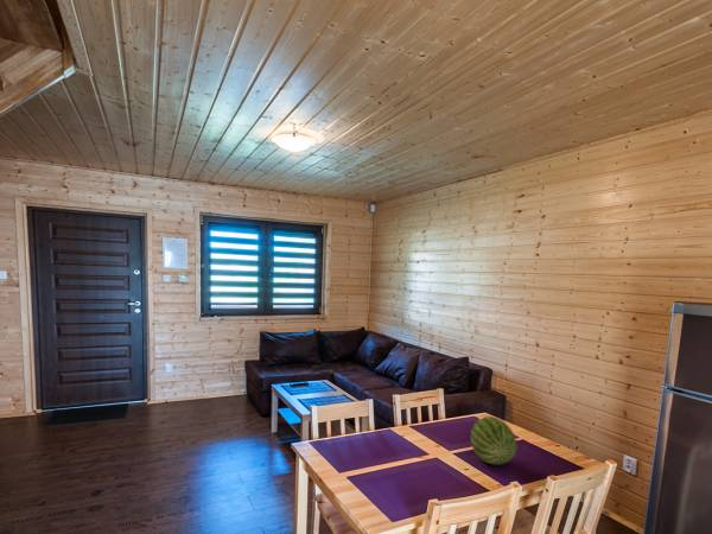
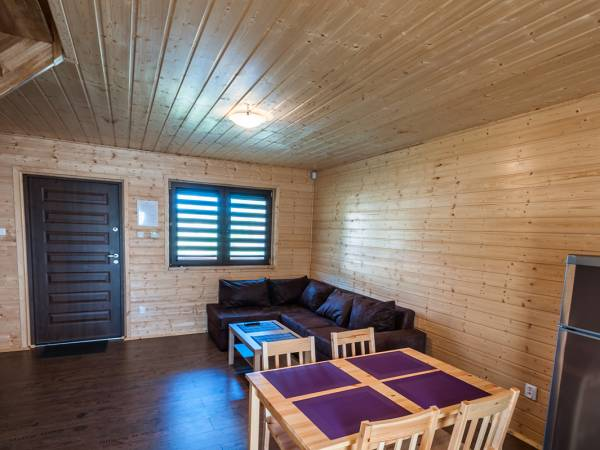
- fruit [470,415,519,466]
